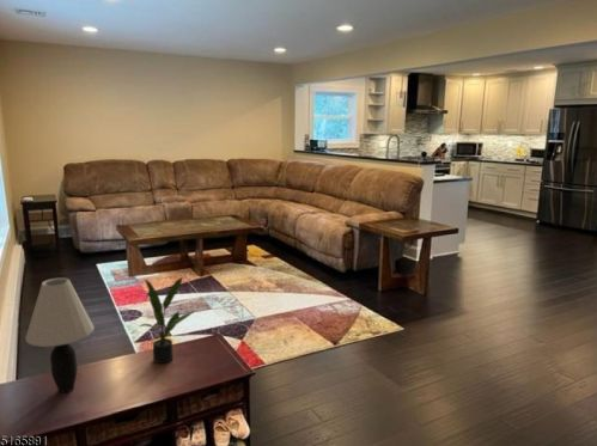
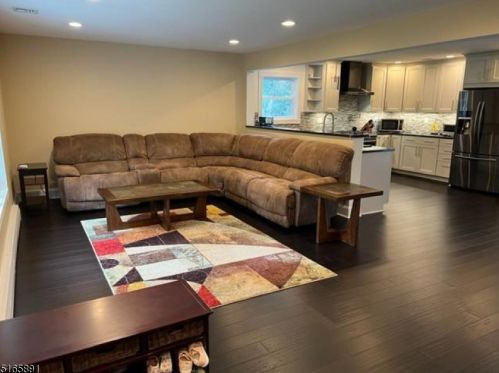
- potted plant [138,275,197,365]
- table lamp [24,276,96,395]
